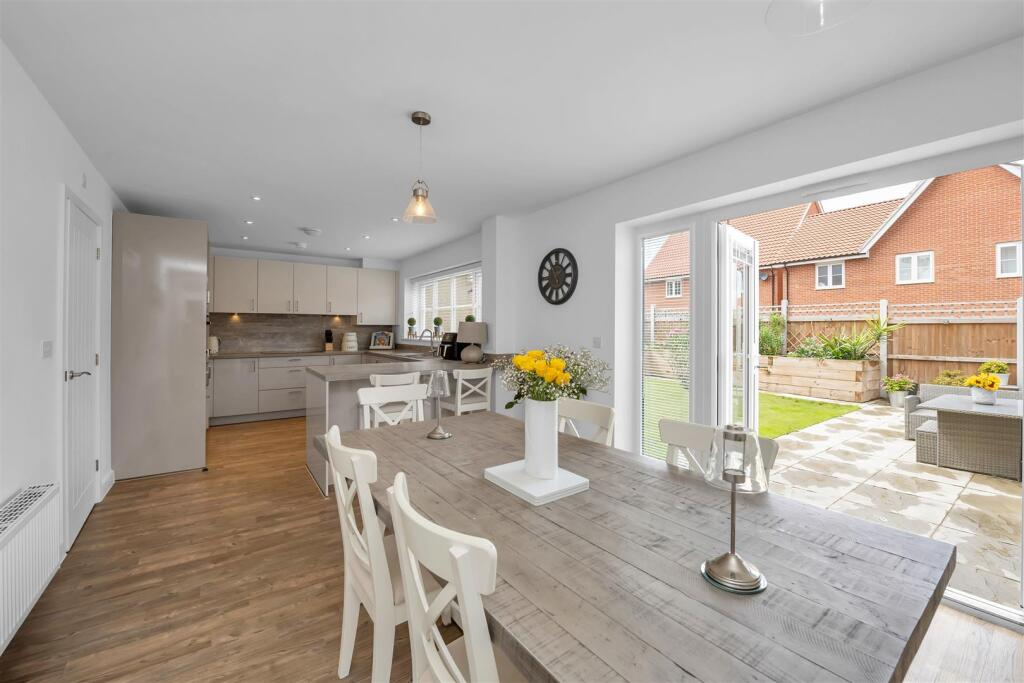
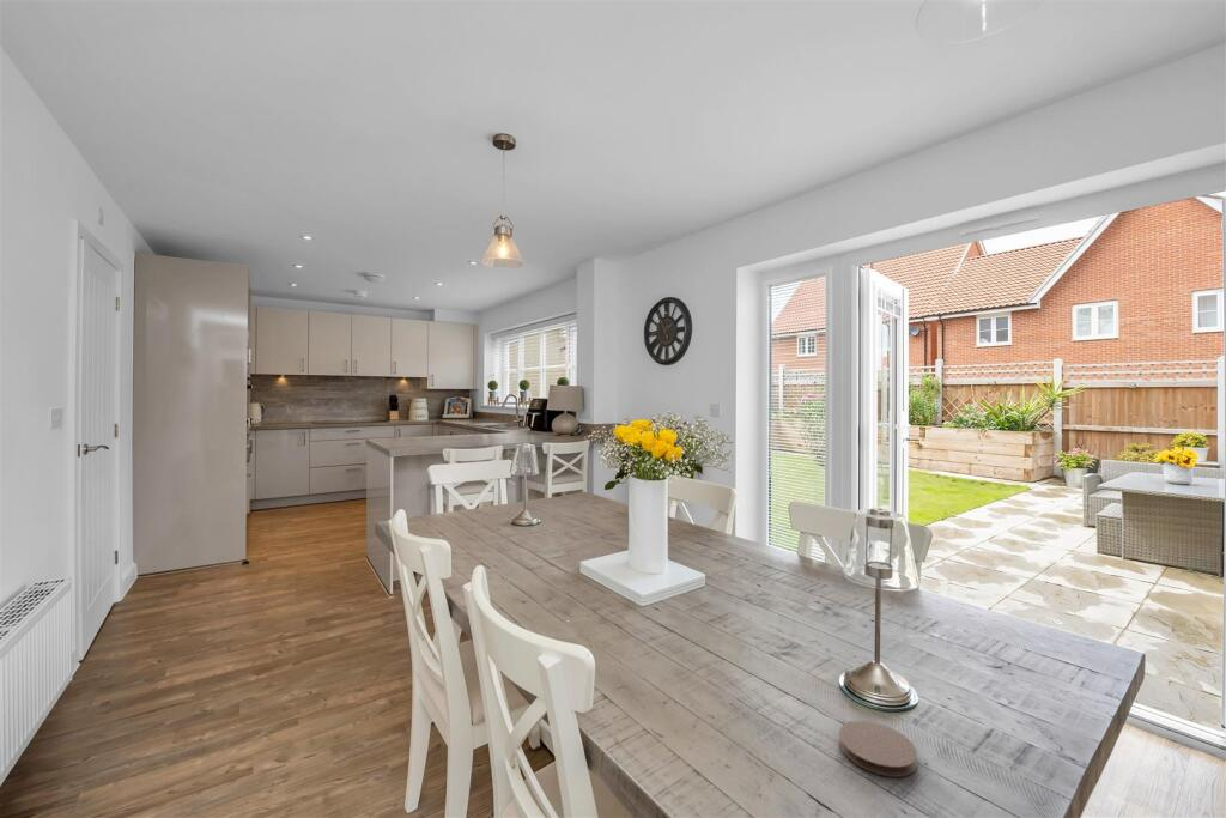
+ coaster [838,720,918,778]
